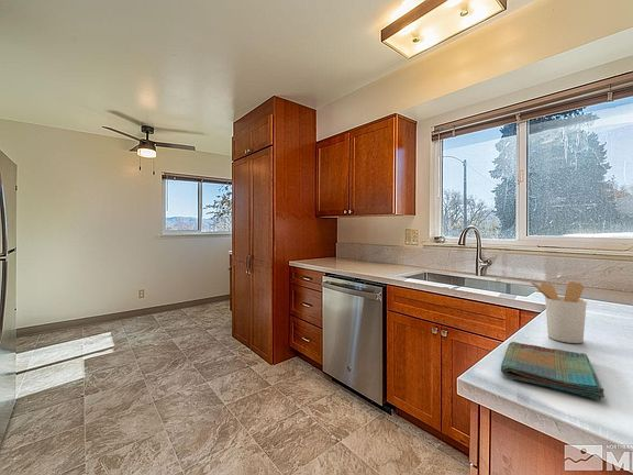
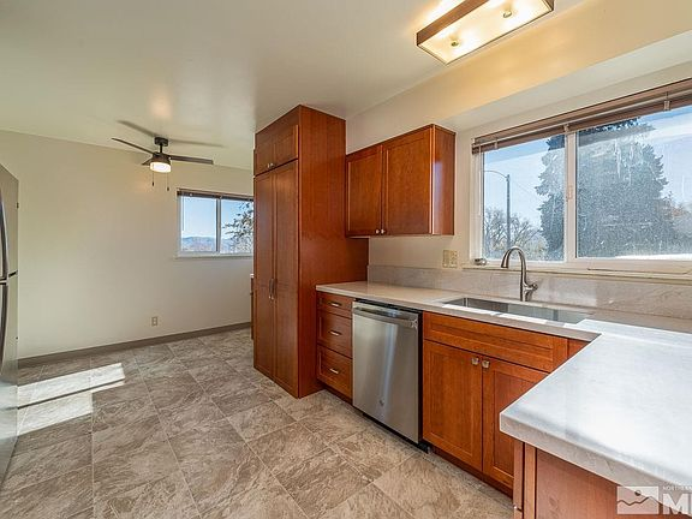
- dish towel [500,341,606,400]
- utensil holder [529,279,588,344]
